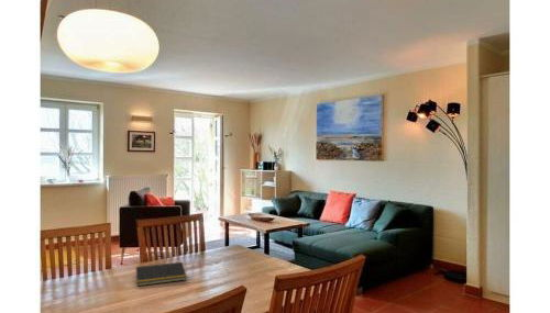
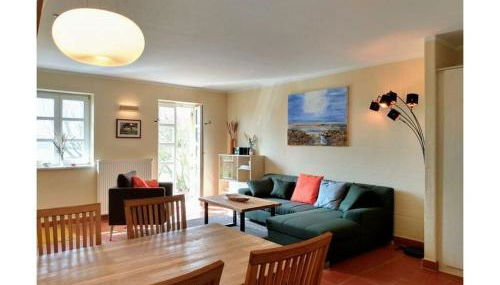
- notepad [134,260,188,287]
